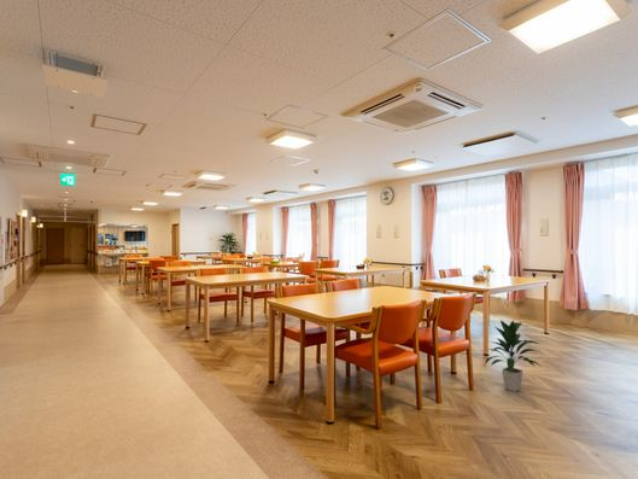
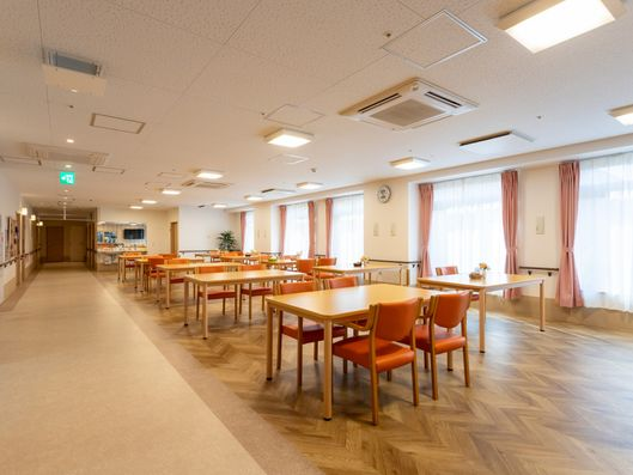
- indoor plant [484,319,543,392]
